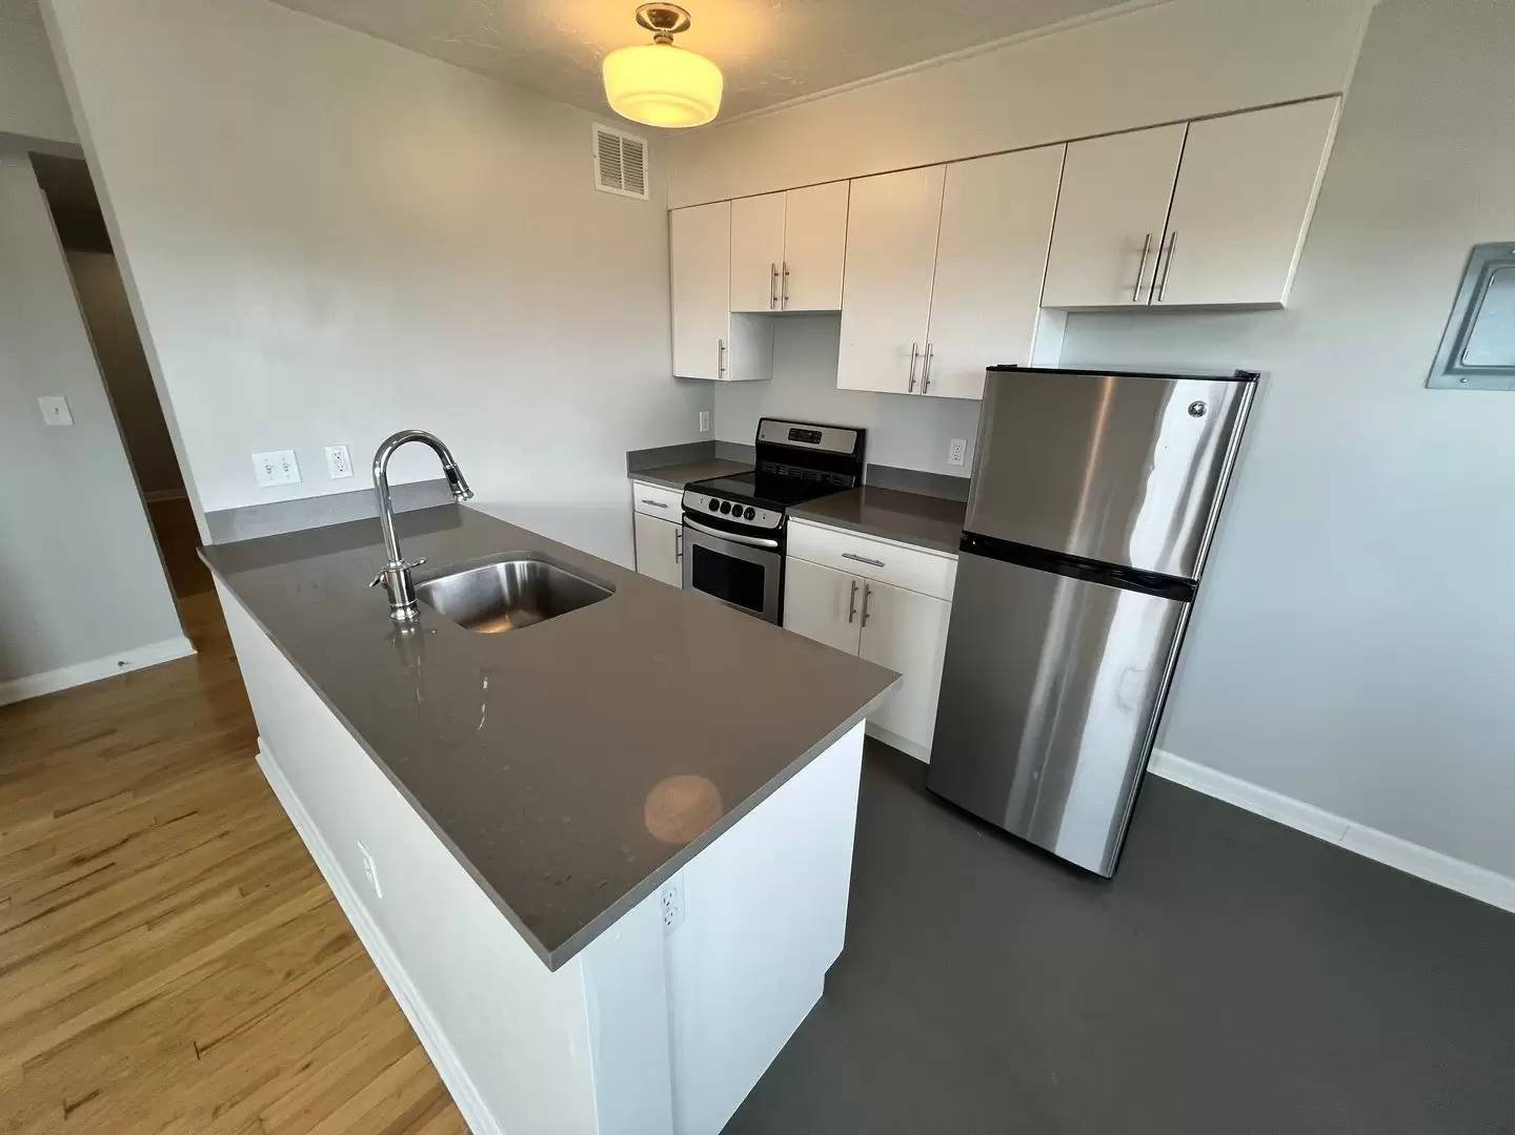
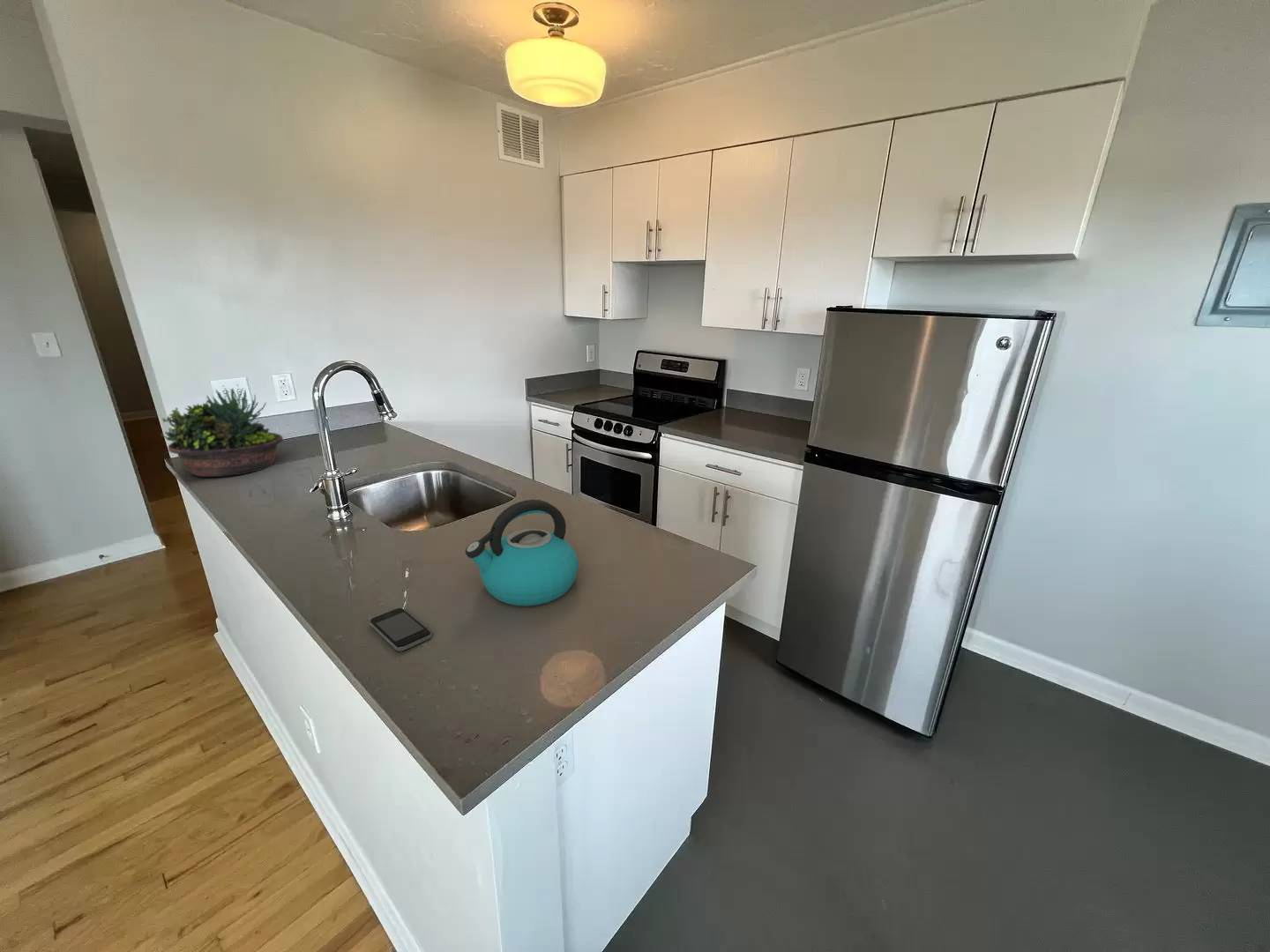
+ succulent planter [161,387,284,478]
+ smartphone [369,607,432,652]
+ kettle [465,499,579,607]
